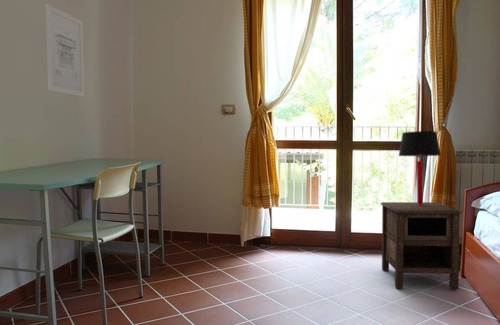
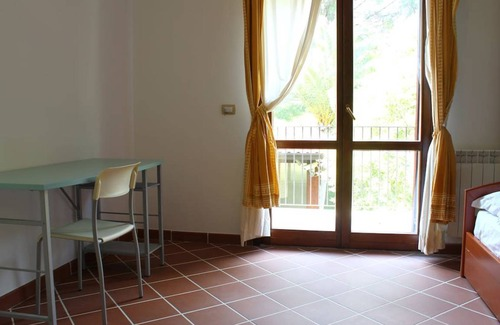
- table lamp [398,130,442,205]
- wall art [45,3,85,97]
- nightstand [380,201,463,290]
